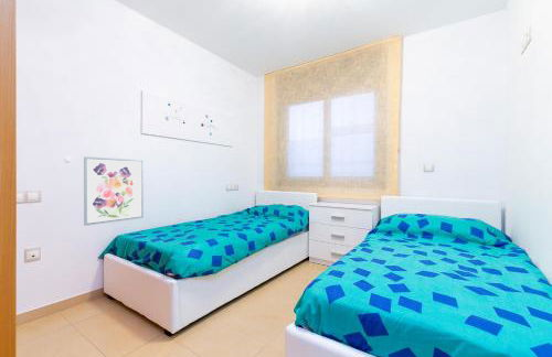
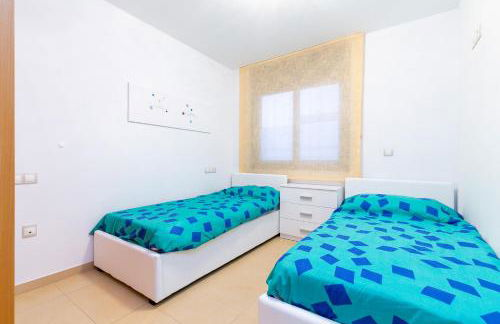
- wall art [83,155,145,227]
